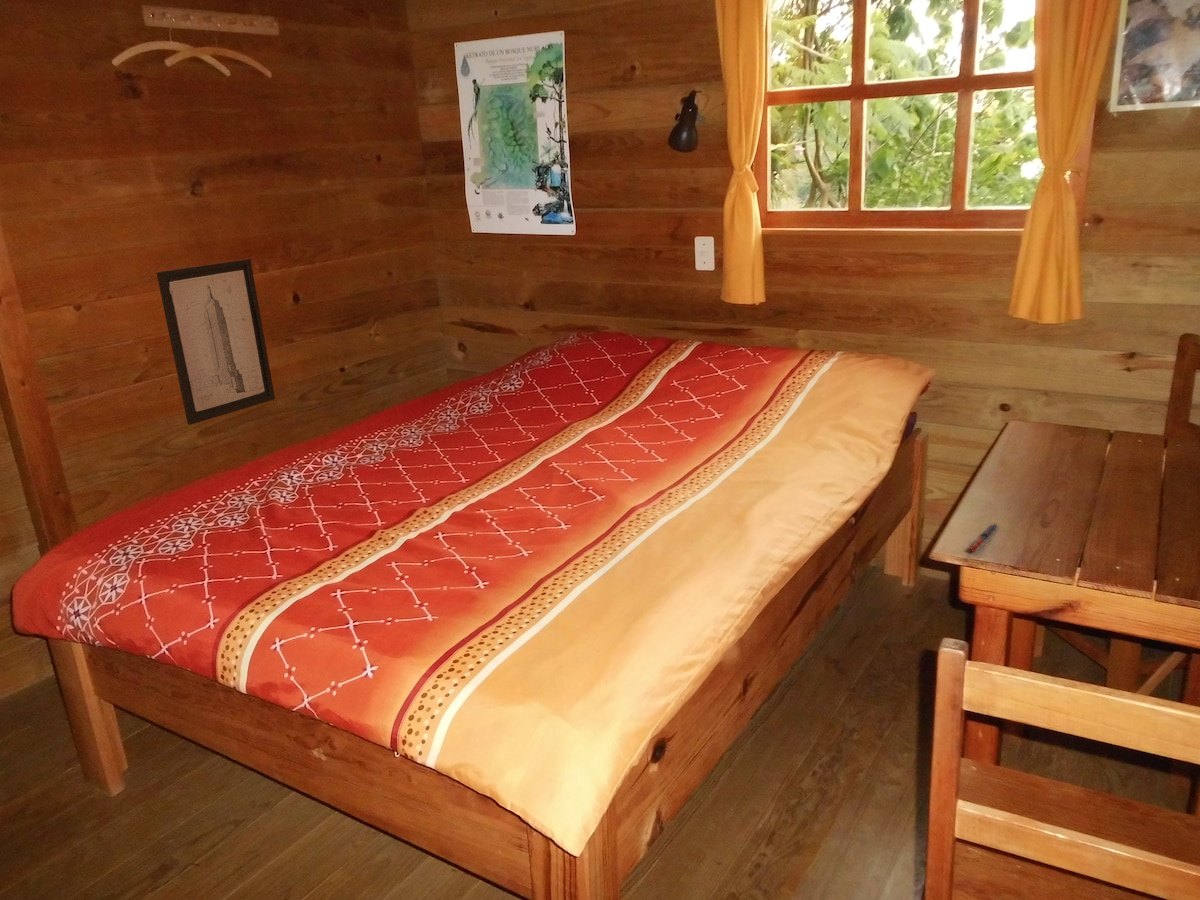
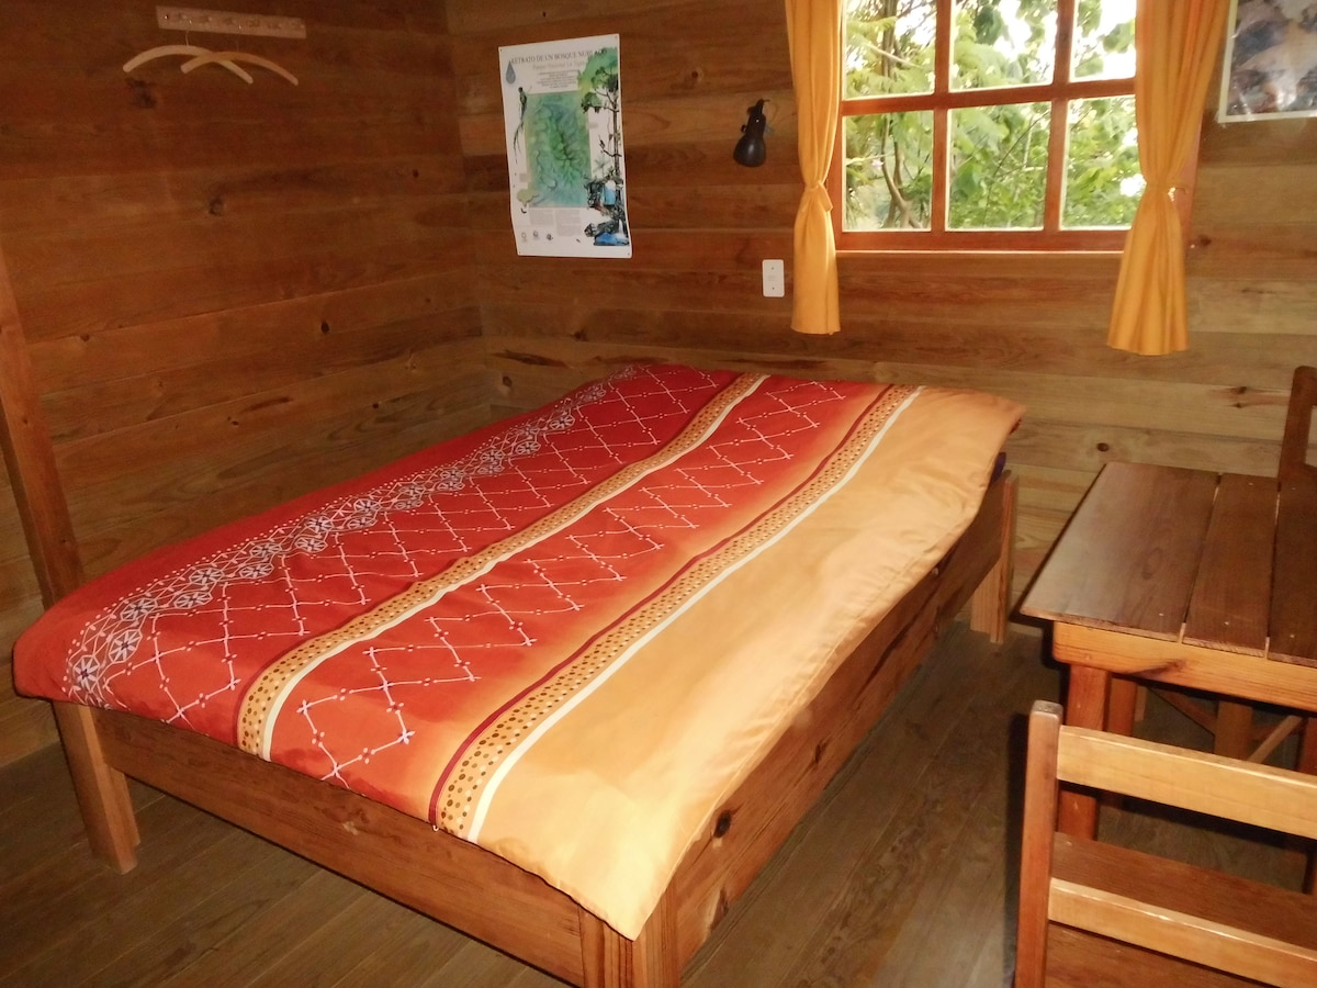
- wall art [156,258,276,426]
- pen [968,522,999,553]
